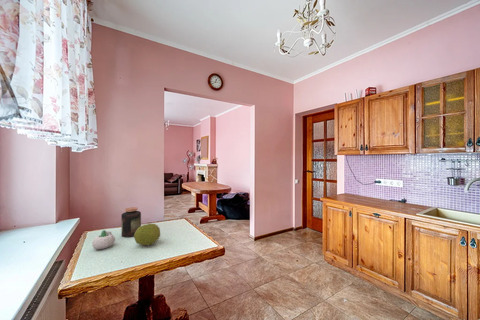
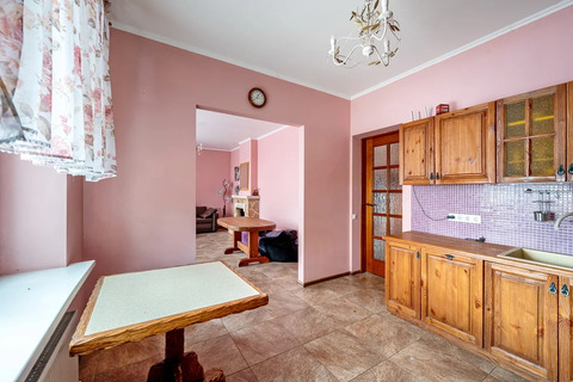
- jar [120,206,142,238]
- fruit [133,223,161,246]
- succulent planter [91,229,116,250]
